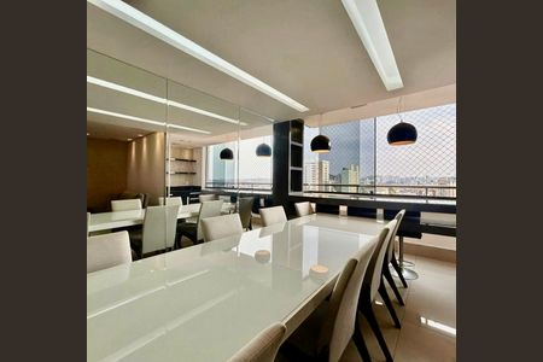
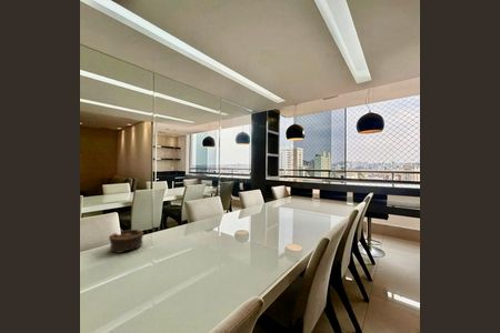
+ bowl [108,229,144,254]
